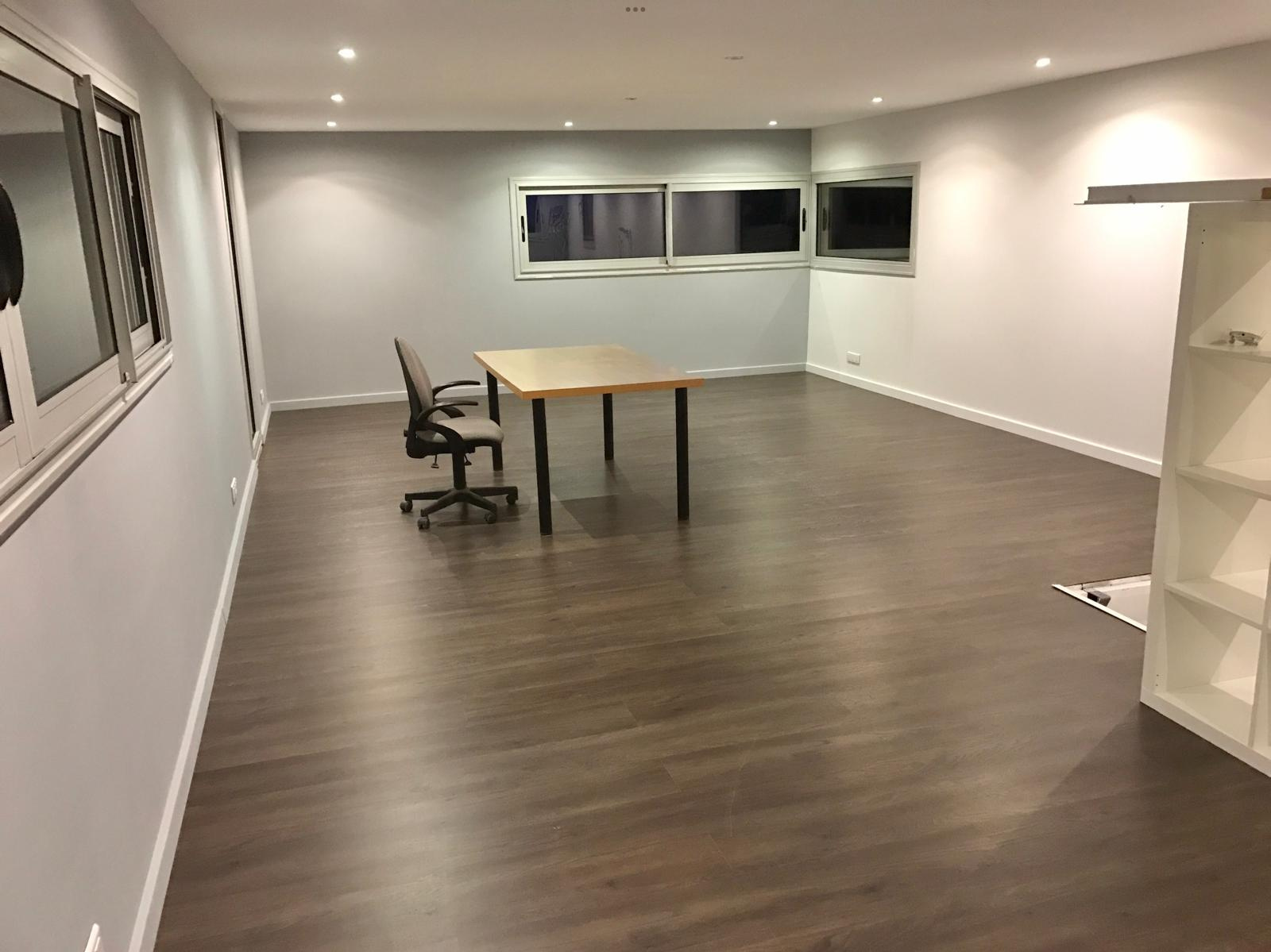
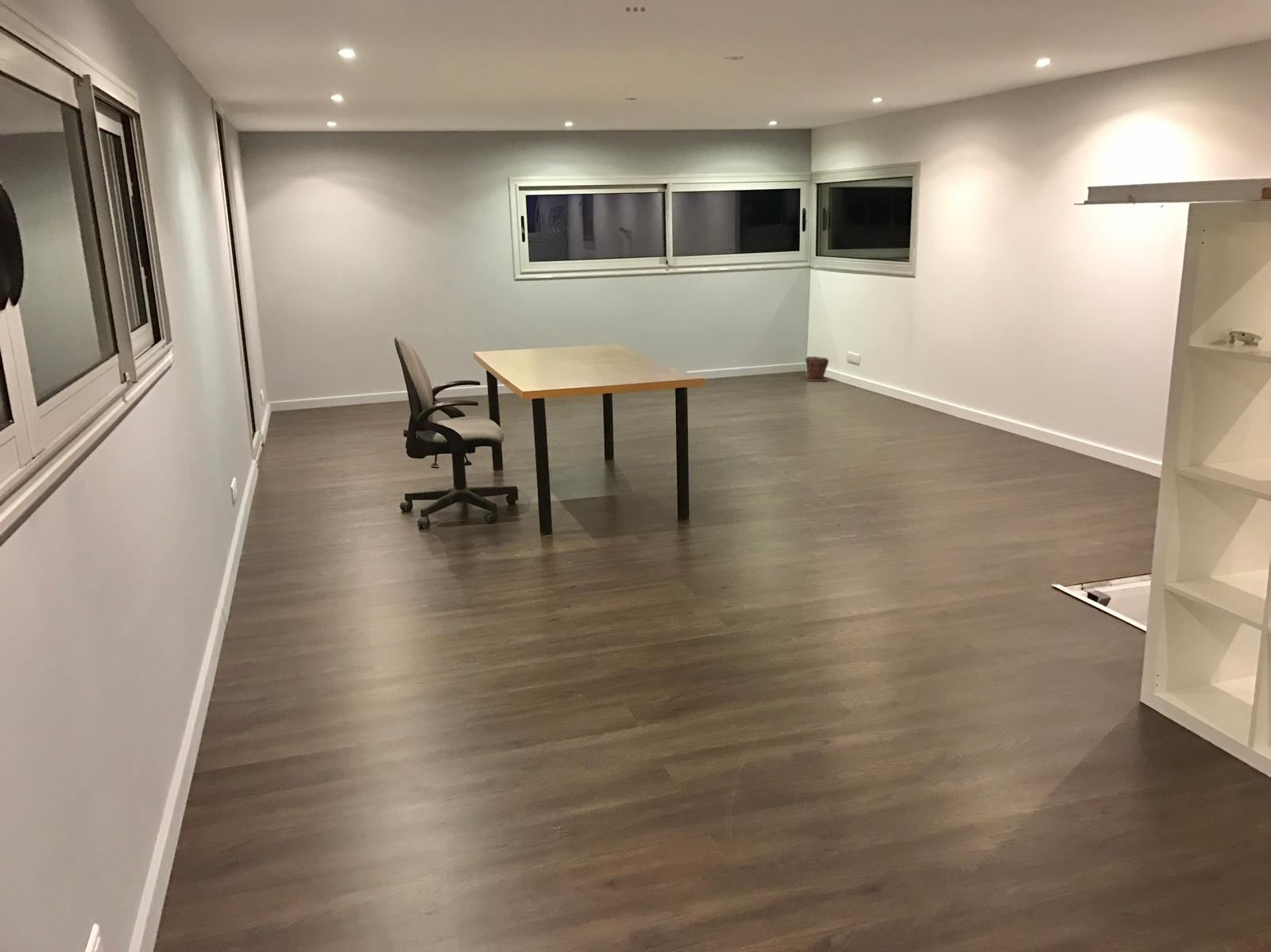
+ plant pot [804,355,830,382]
